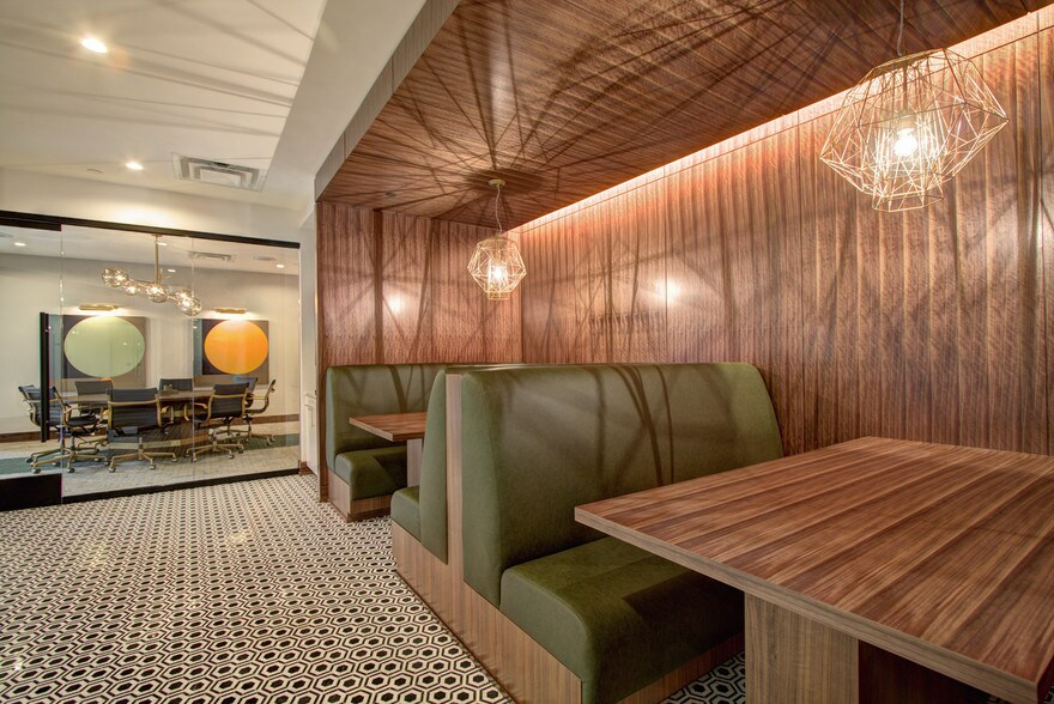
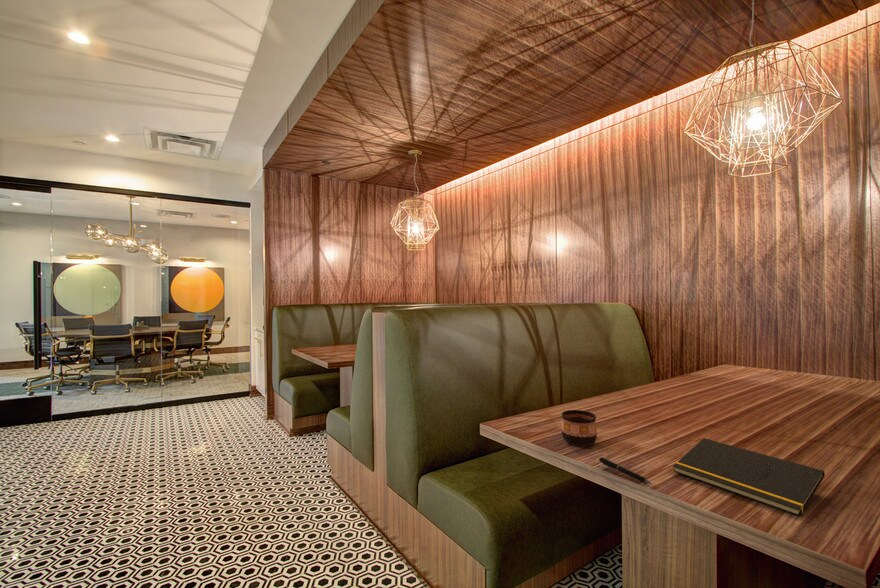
+ cup [561,409,598,447]
+ pen [598,456,653,485]
+ notepad [672,437,826,517]
